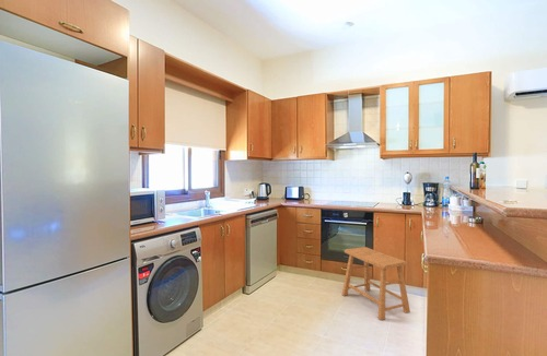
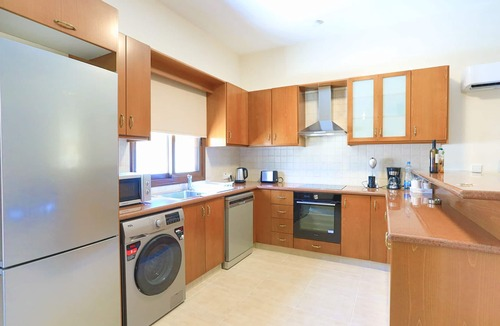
- stool [341,246,411,321]
